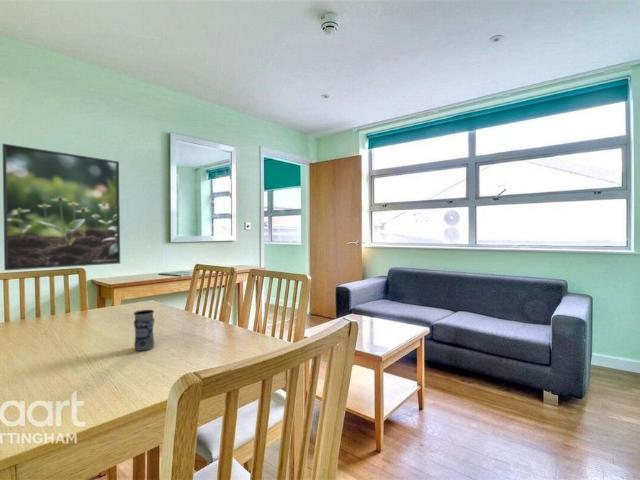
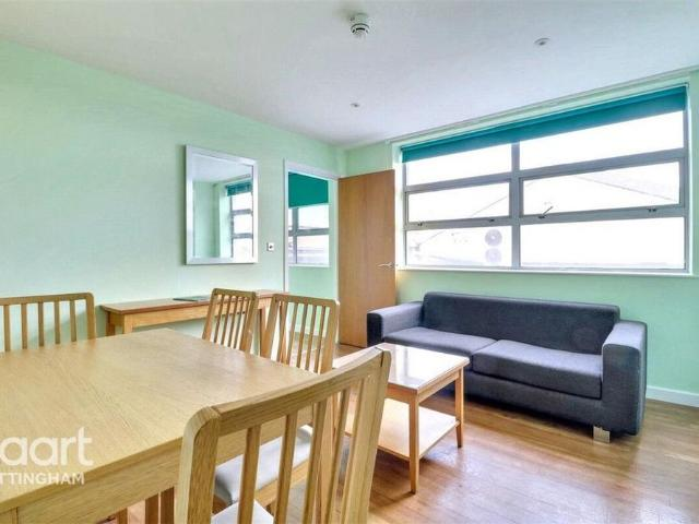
- jar [133,309,156,352]
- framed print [1,143,121,271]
